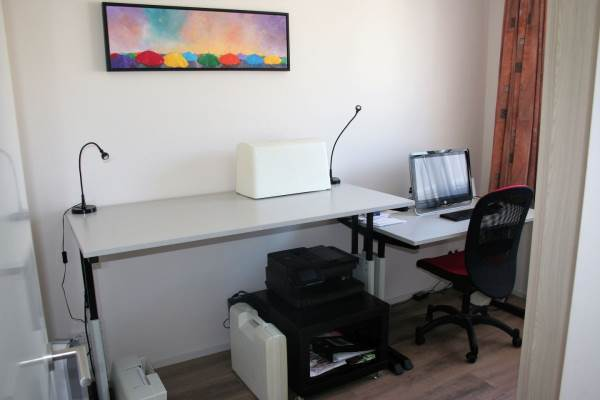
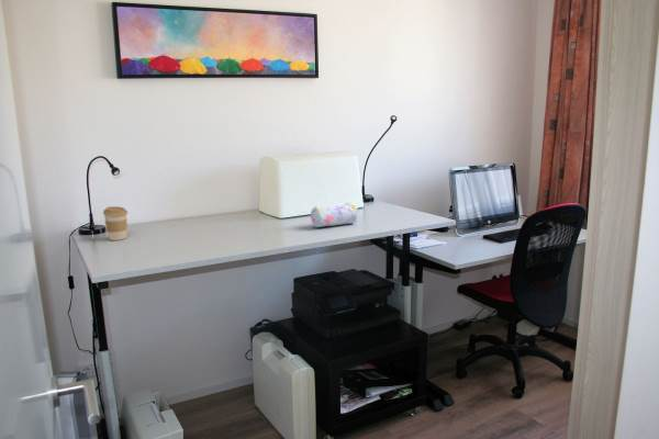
+ pencil case [310,201,358,228]
+ coffee cup [102,205,129,241]
